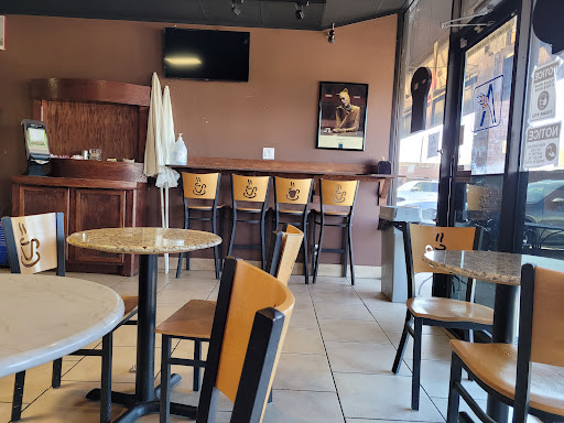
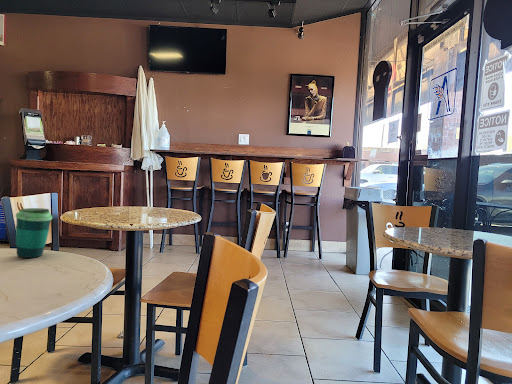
+ cup [14,207,53,259]
